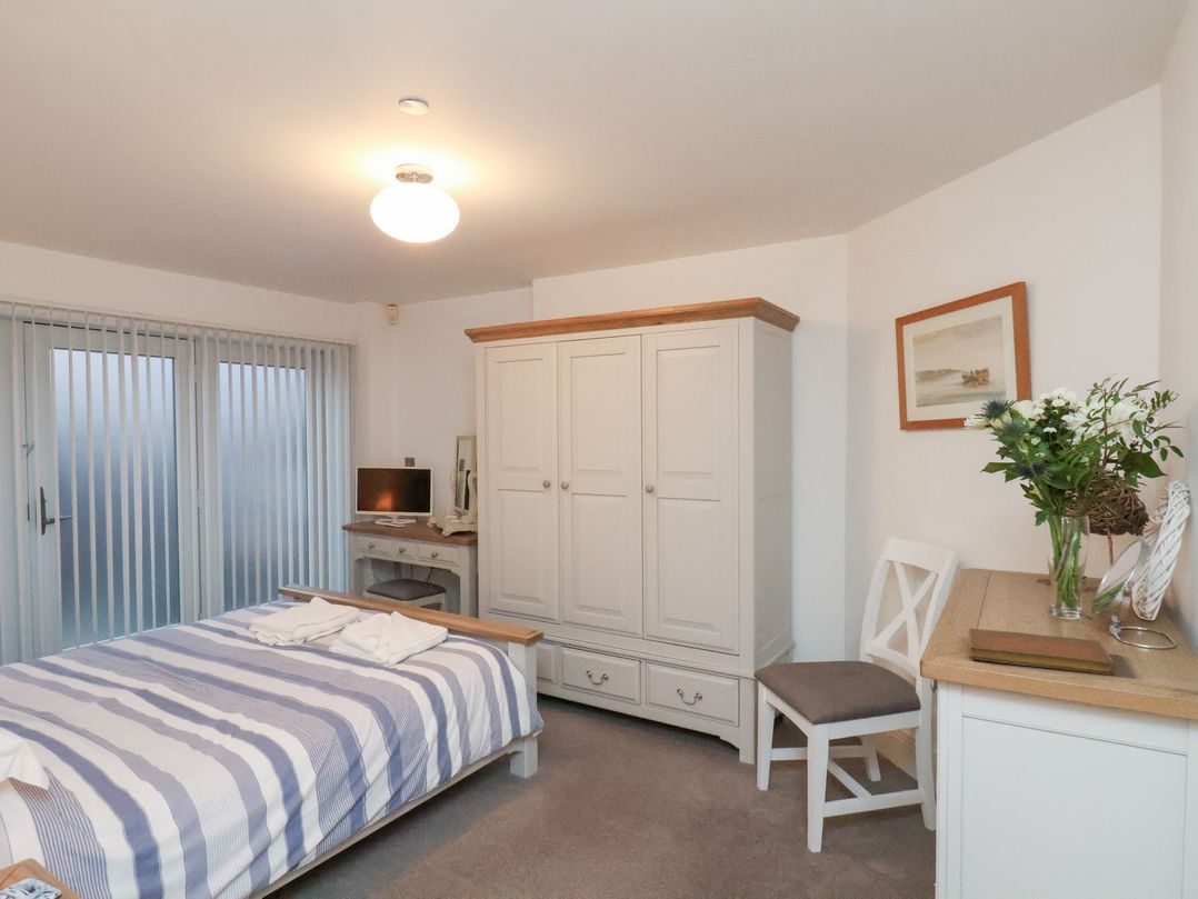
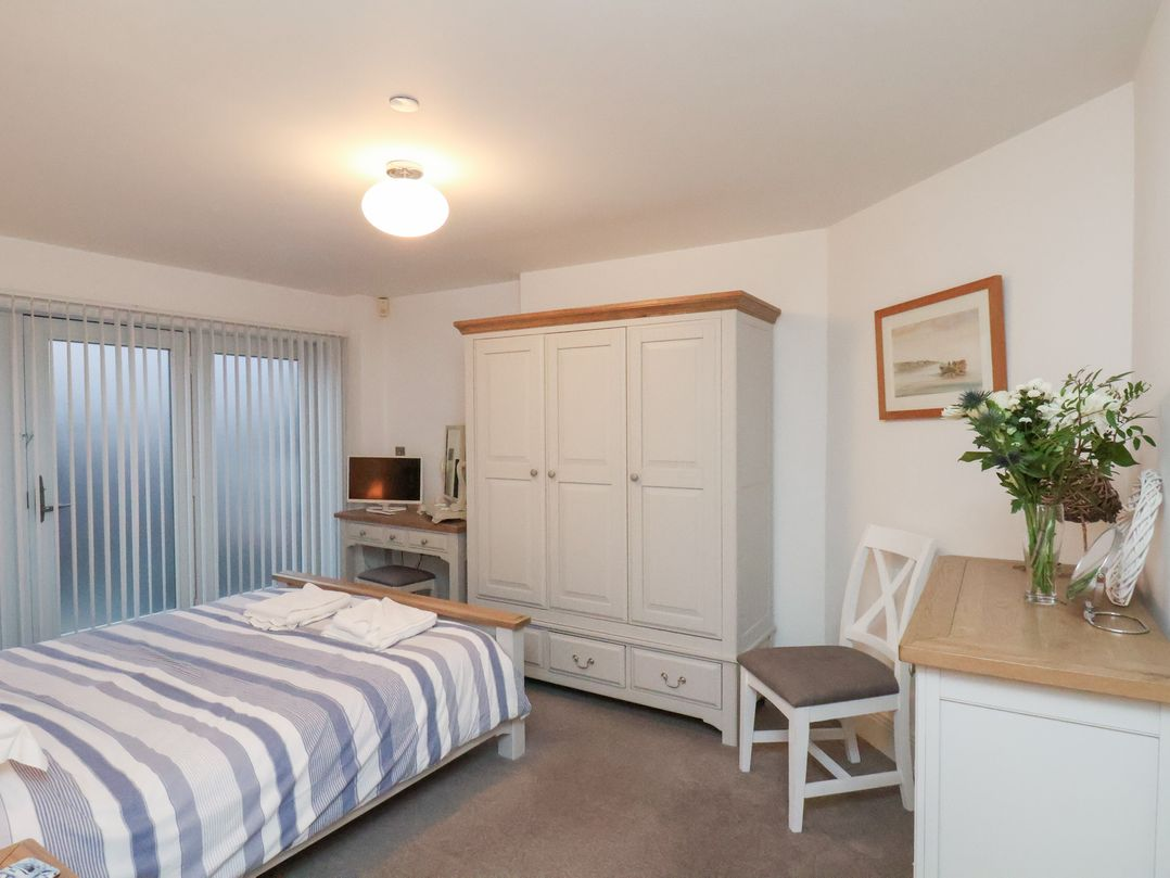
- notebook [968,628,1115,676]
